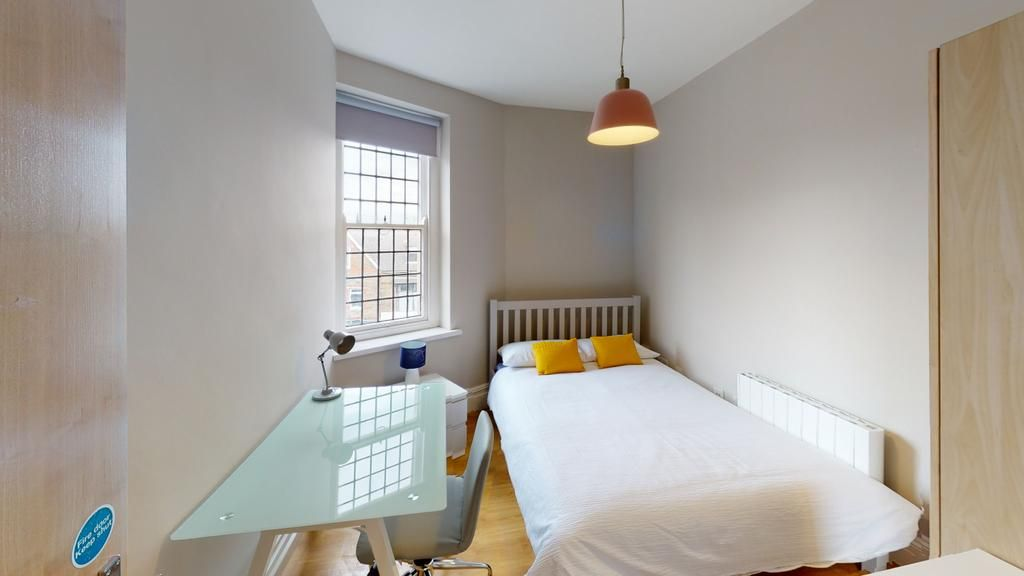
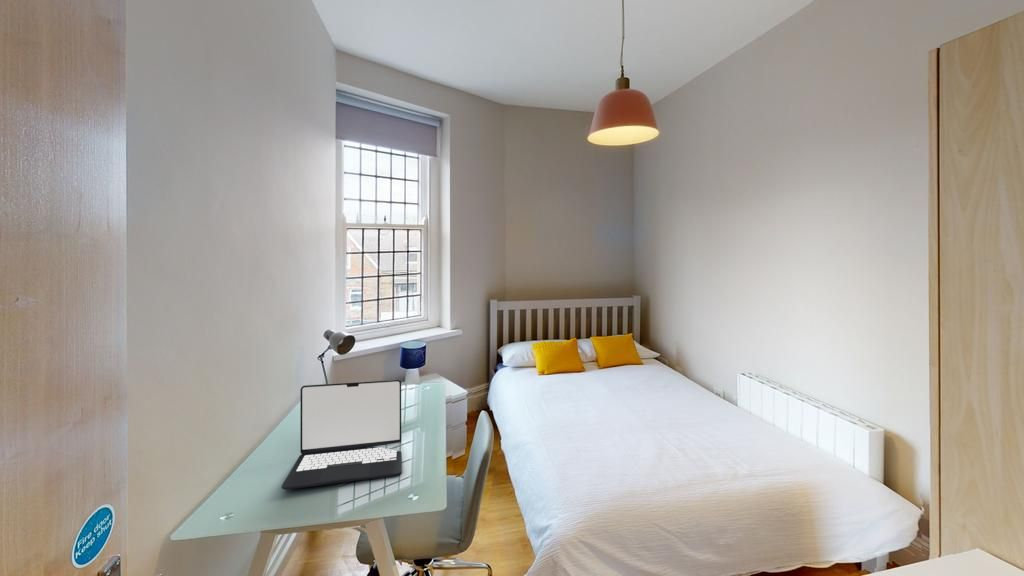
+ laptop [281,379,403,490]
